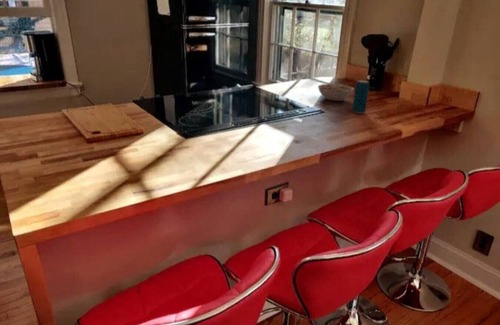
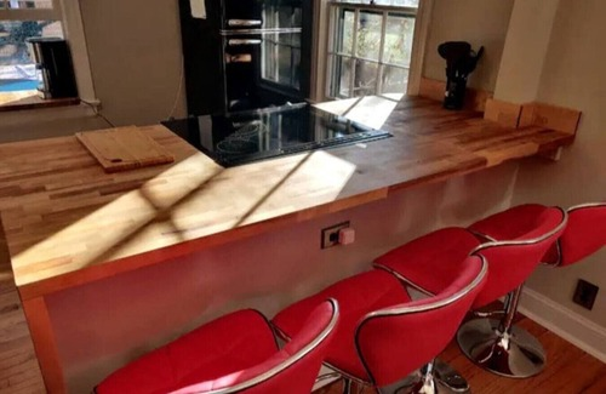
- beverage can [351,79,370,114]
- bowl [317,83,355,102]
